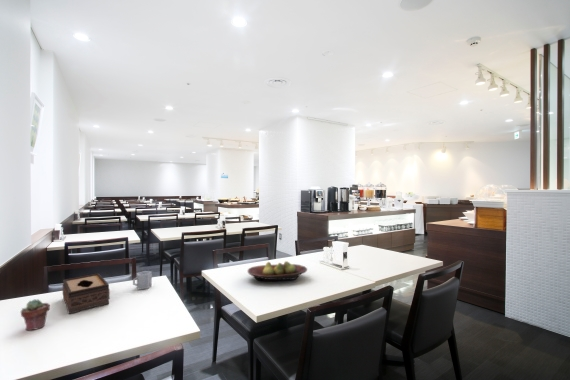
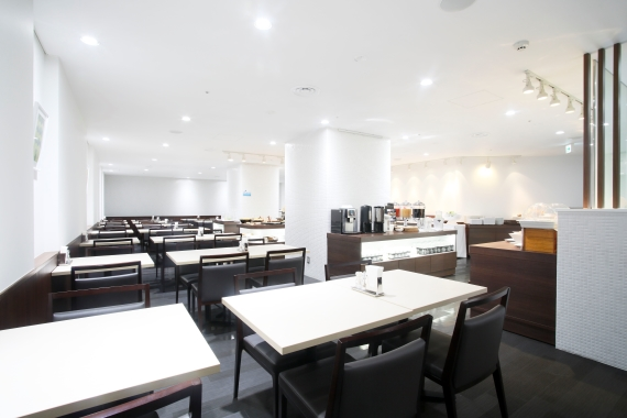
- potted succulent [20,298,51,331]
- fruit bowl [247,260,308,283]
- cup [132,270,153,291]
- tissue box [62,273,111,315]
